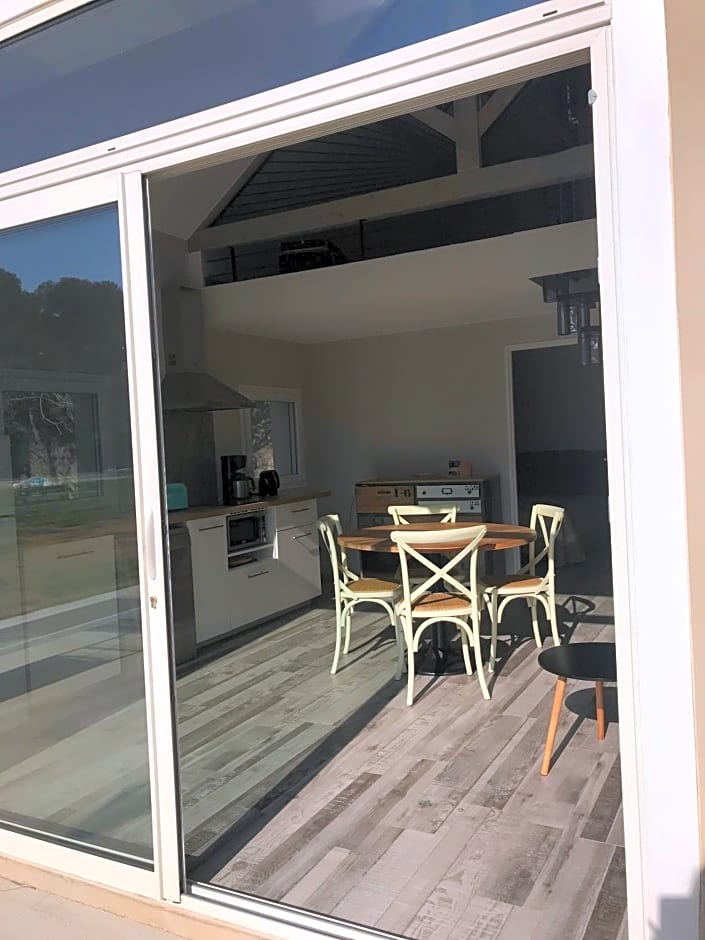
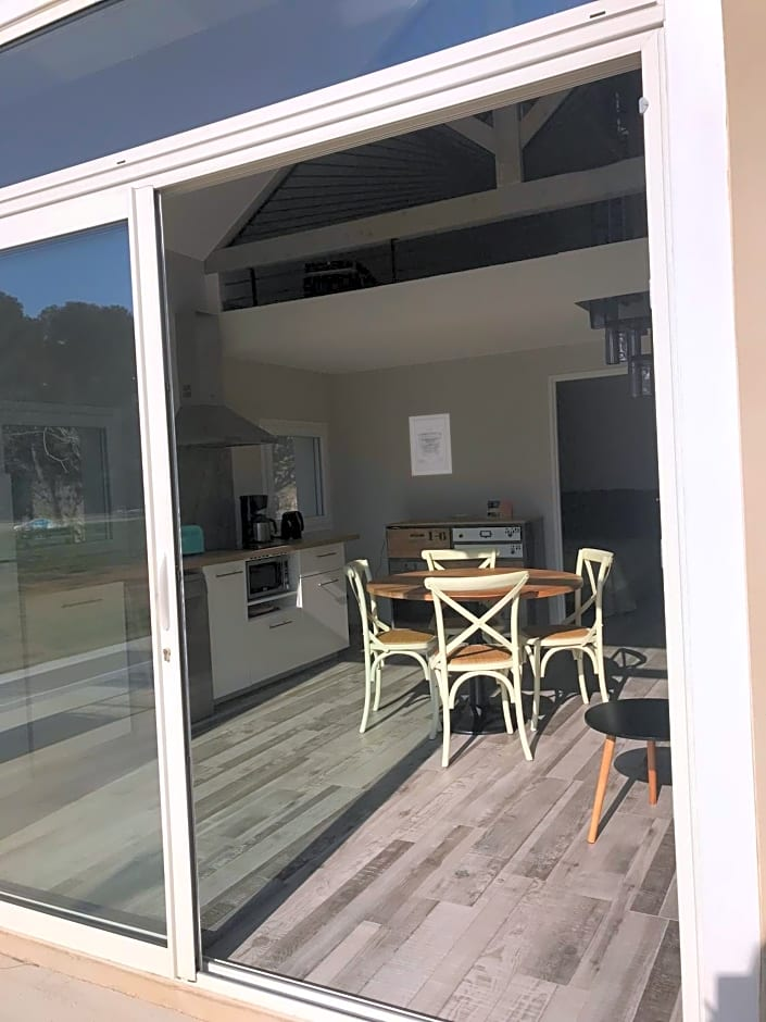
+ wall art [407,412,453,477]
